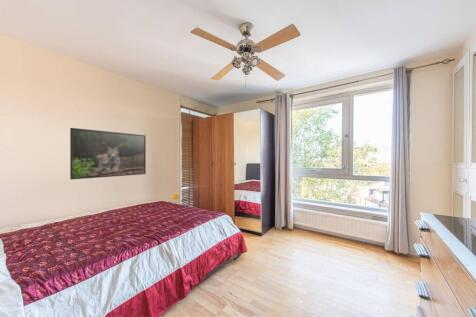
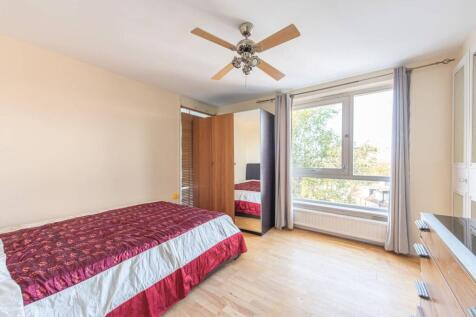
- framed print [69,127,147,180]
